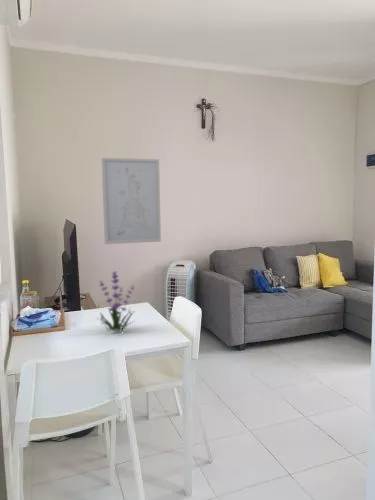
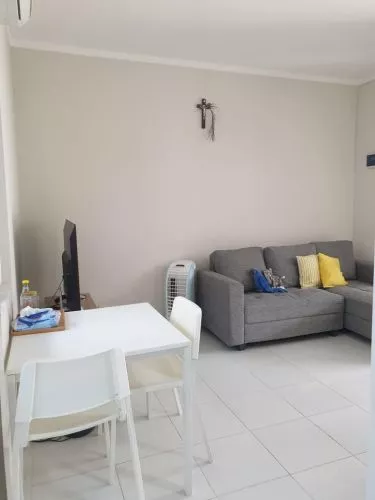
- wall art [100,157,162,245]
- plant [96,270,136,334]
